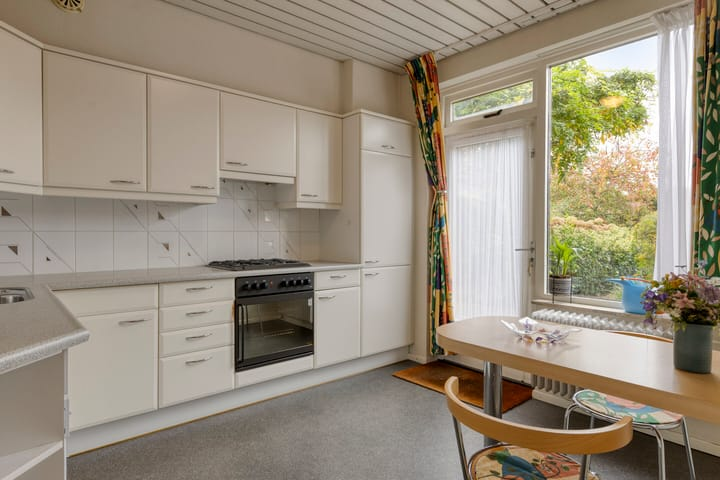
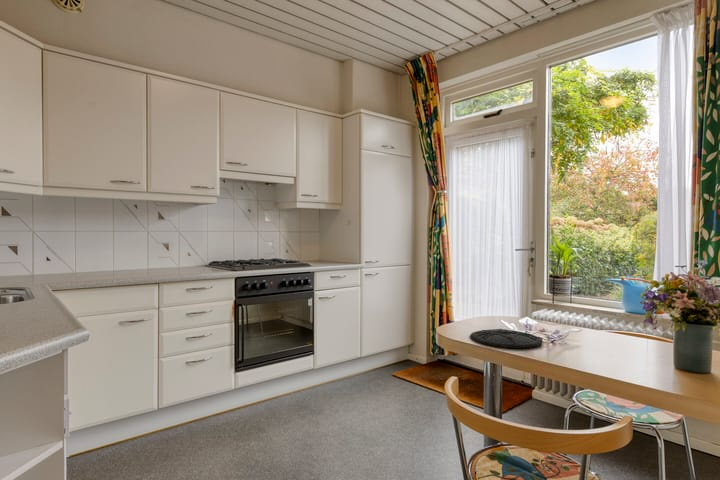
+ plate [469,328,544,349]
